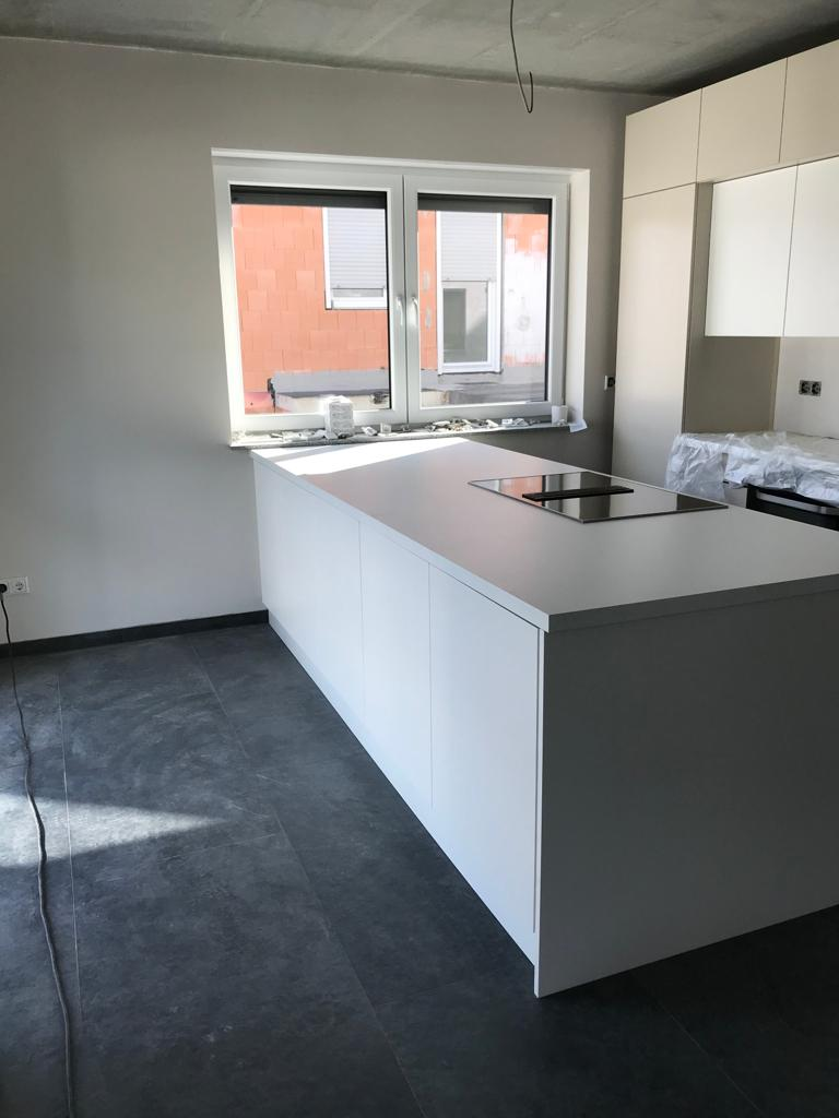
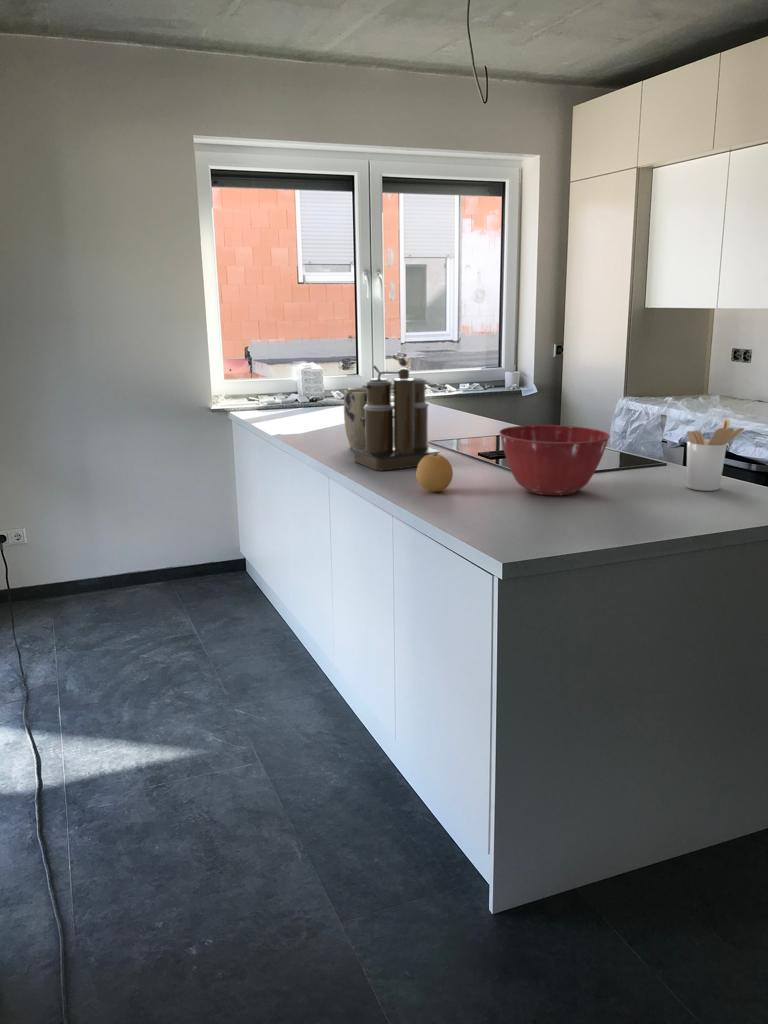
+ coffee maker [351,350,441,472]
+ fruit [415,453,454,493]
+ mixing bowl [498,424,611,496]
+ utensil holder [685,418,745,492]
+ plant pot [343,388,367,449]
